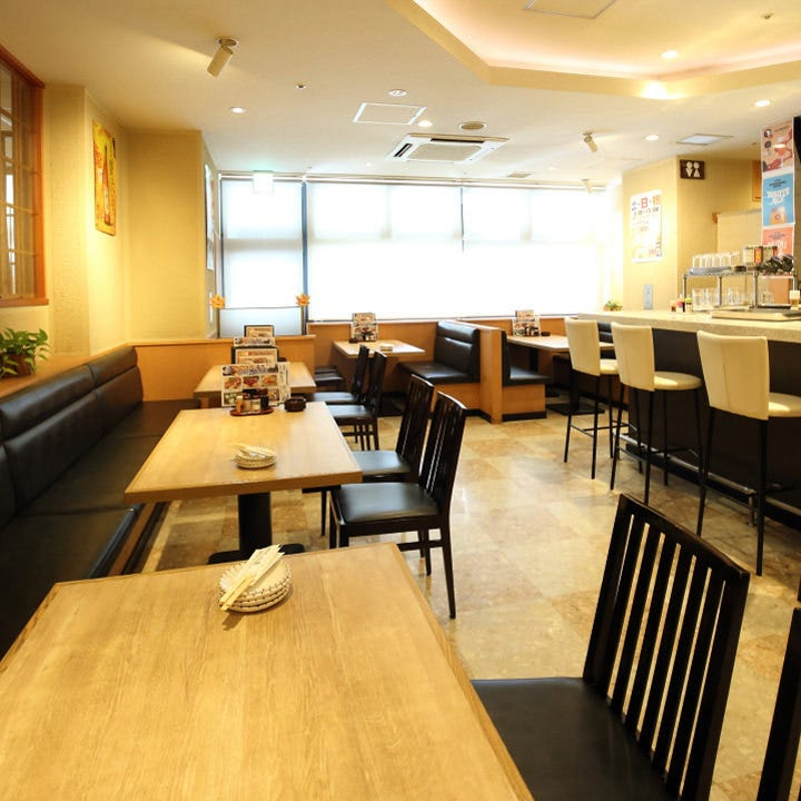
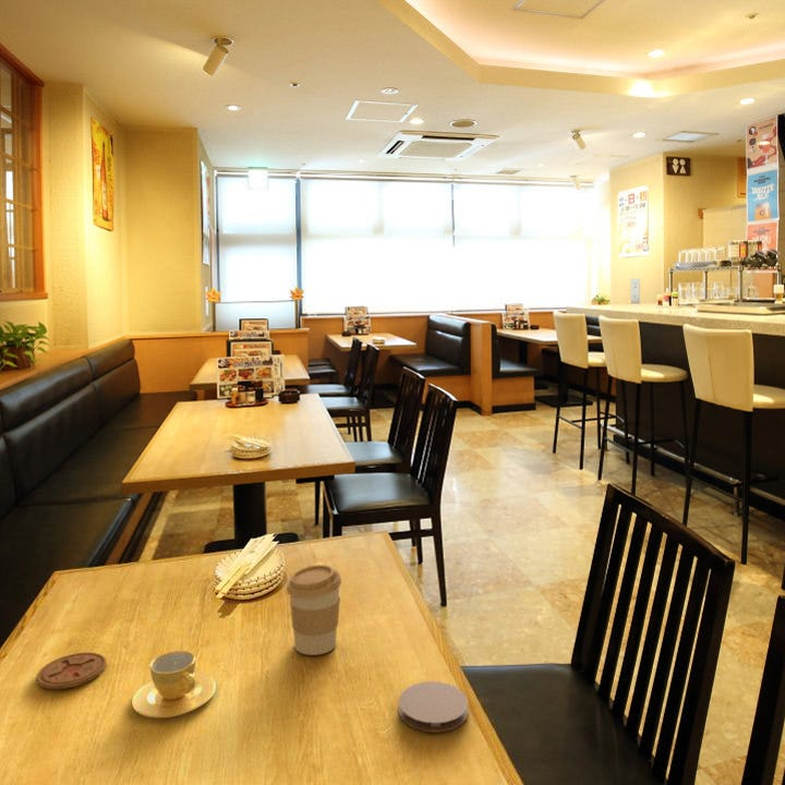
+ cup [131,650,217,718]
+ coaster [36,652,107,690]
+ coaster [398,680,469,734]
+ coffee cup [286,564,342,656]
